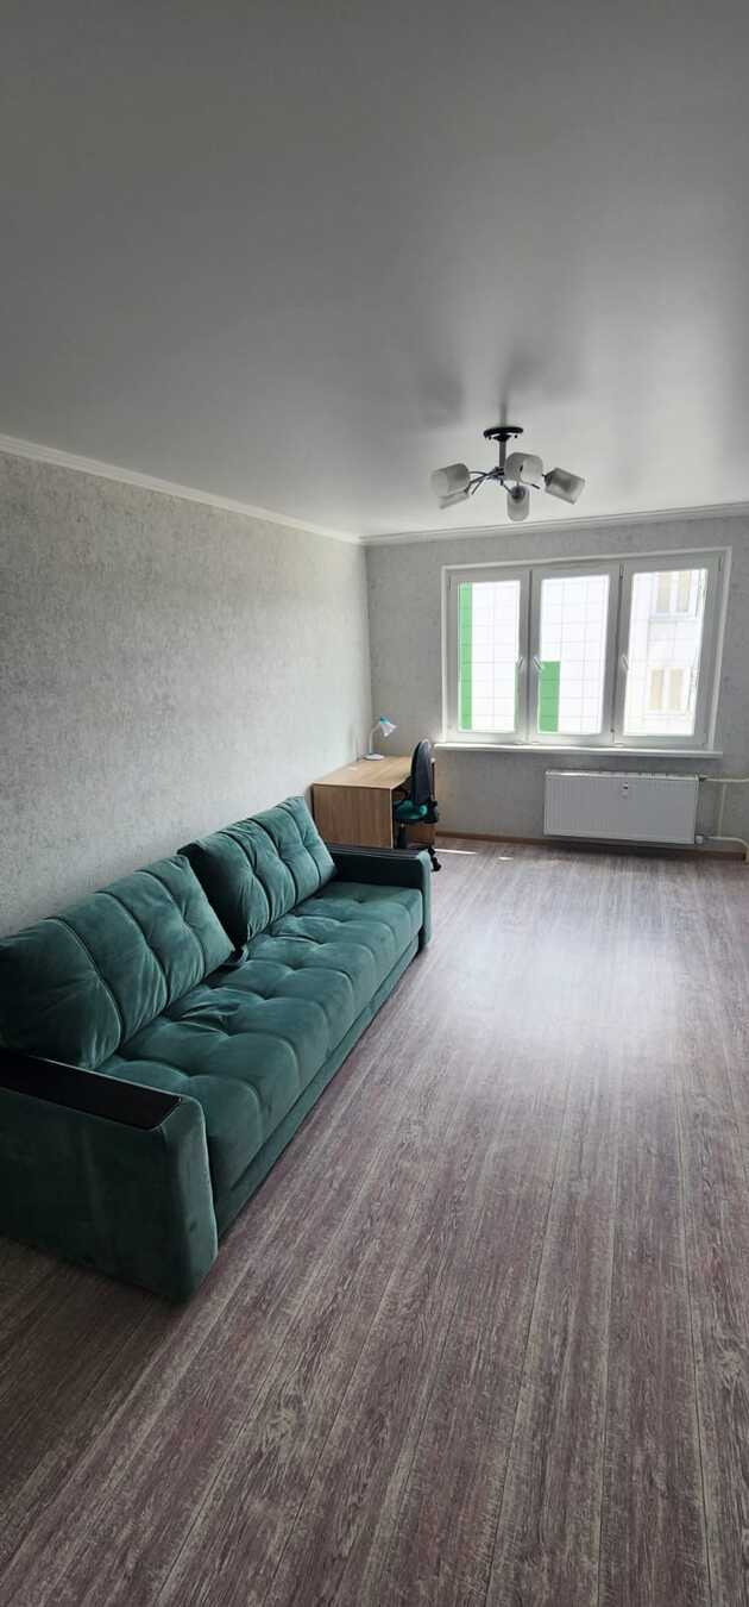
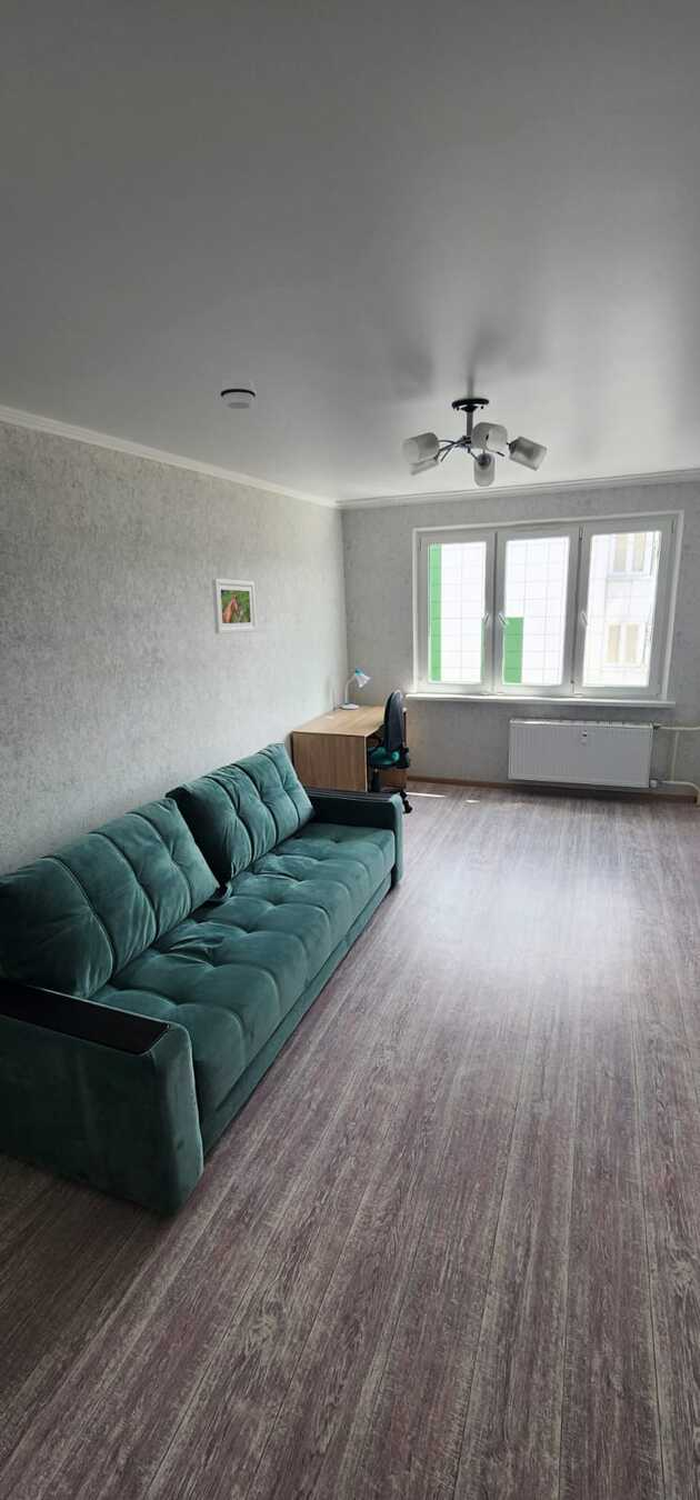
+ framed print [211,578,258,634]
+ smoke detector [219,378,257,410]
